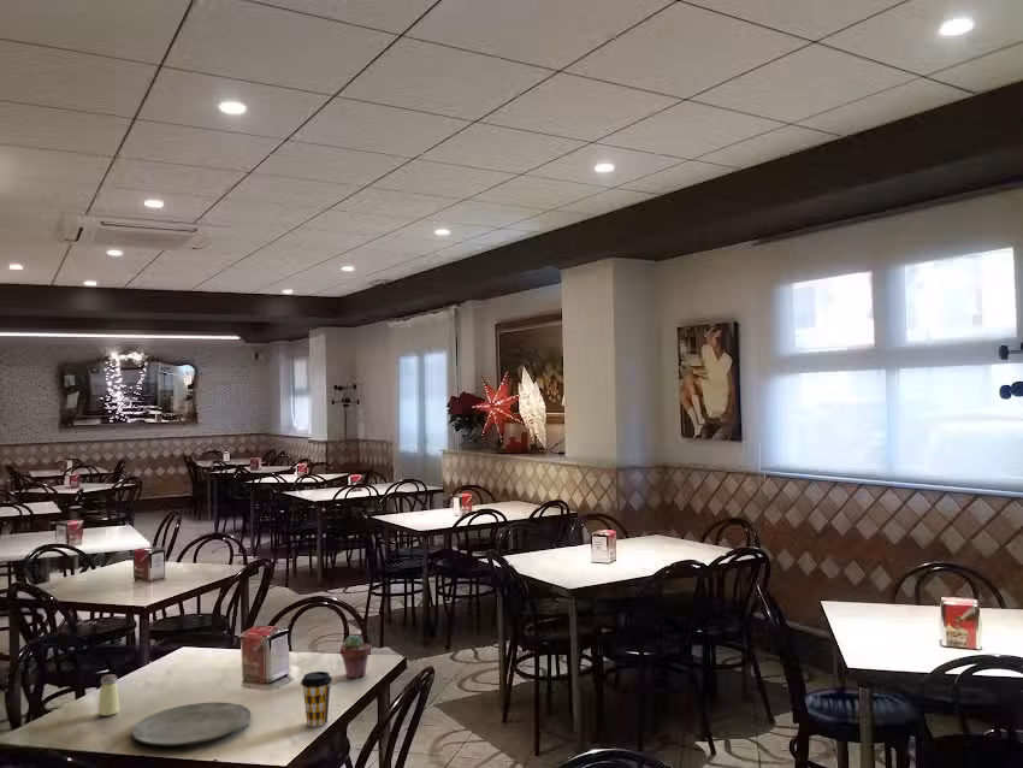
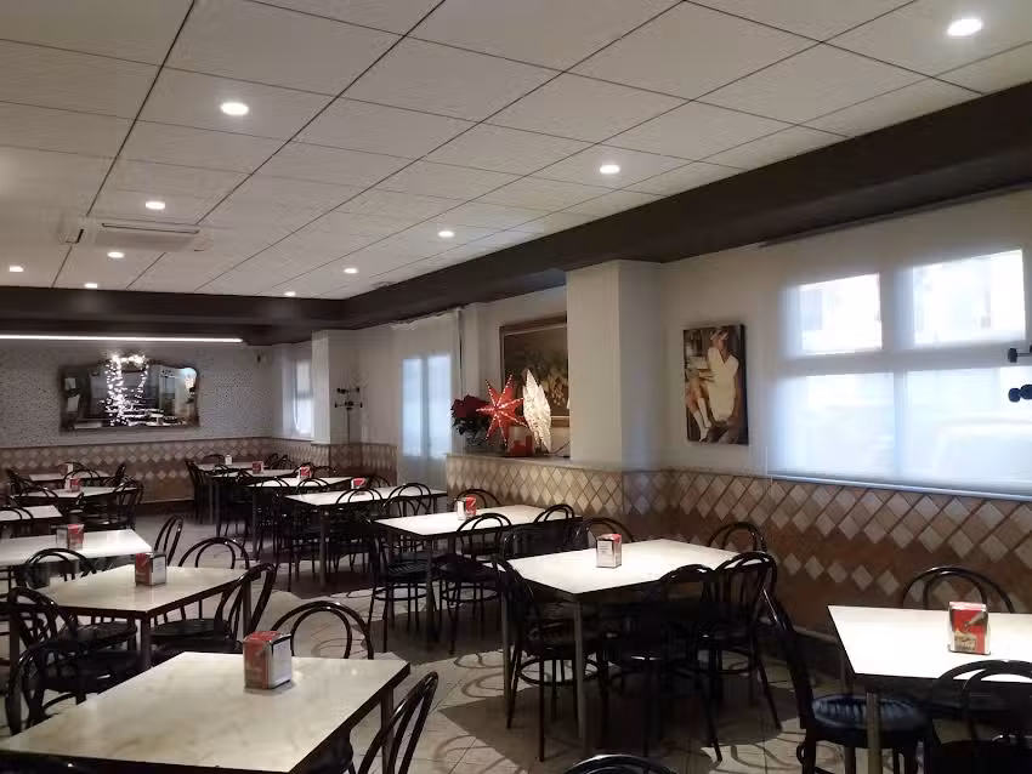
- plate [131,701,252,746]
- saltshaker [97,673,120,717]
- coffee cup [300,670,333,727]
- potted succulent [339,633,372,679]
